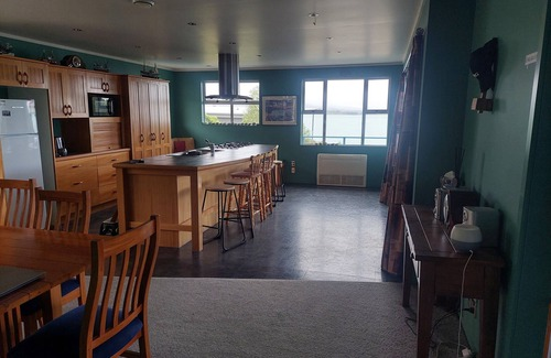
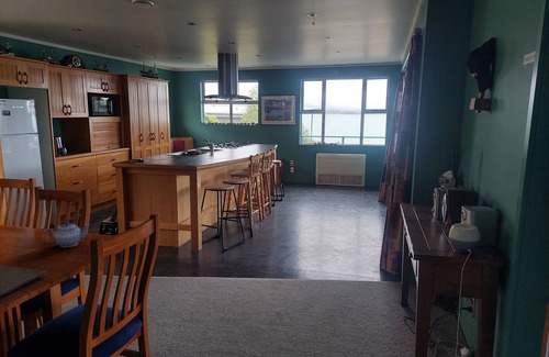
+ teapot [43,221,90,248]
